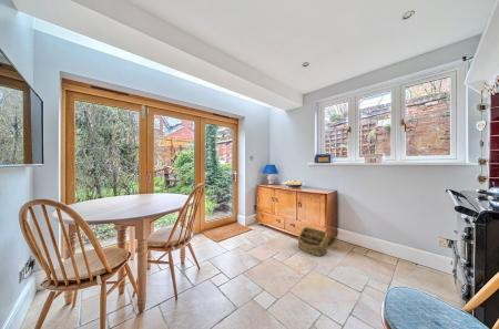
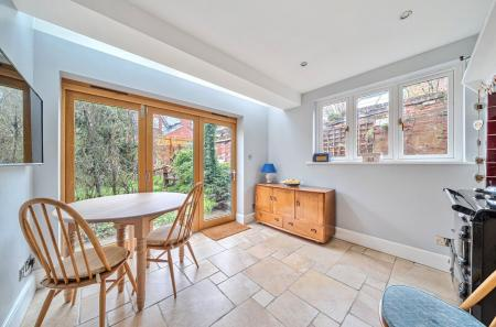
- basket [297,226,329,257]
